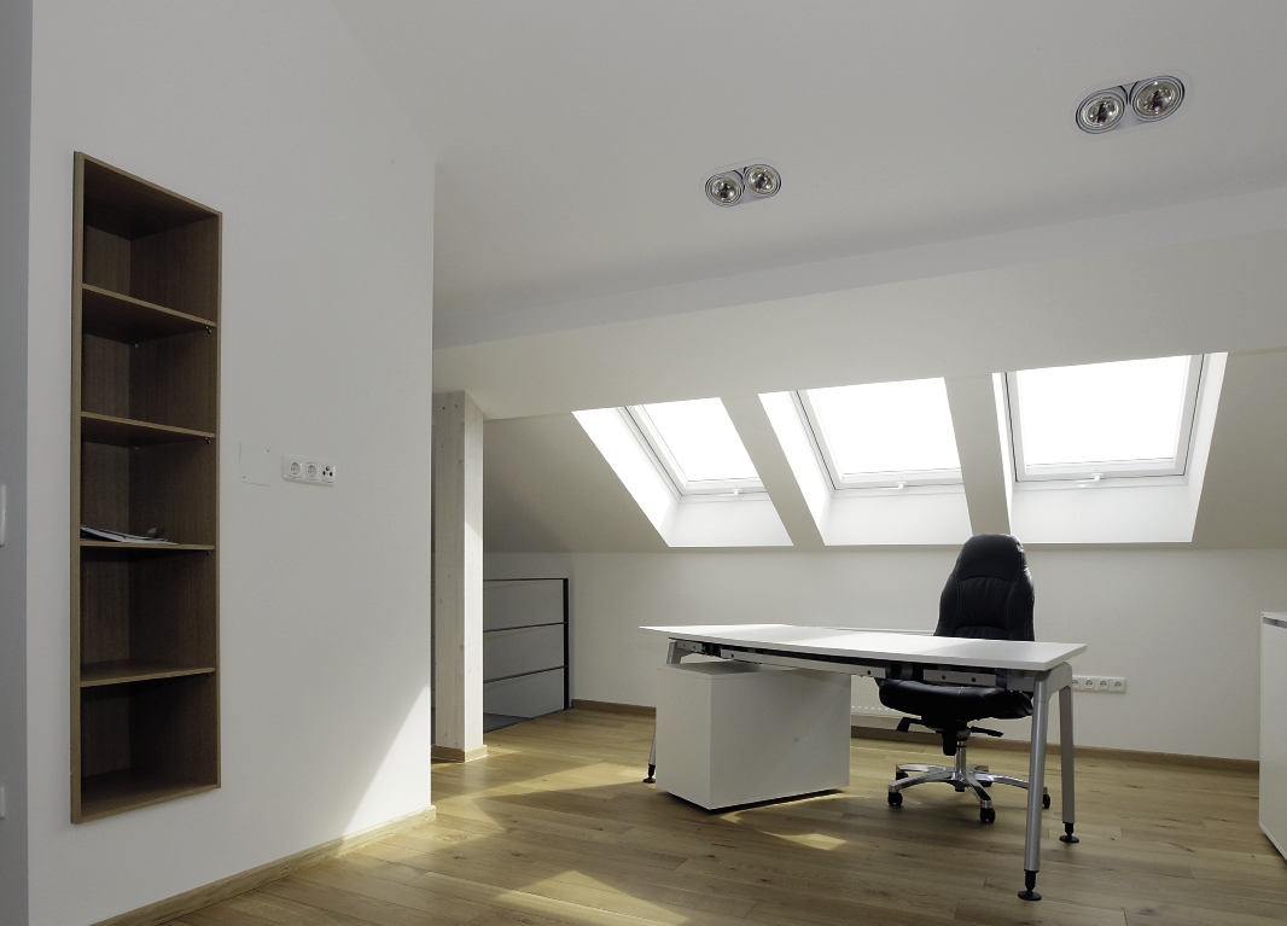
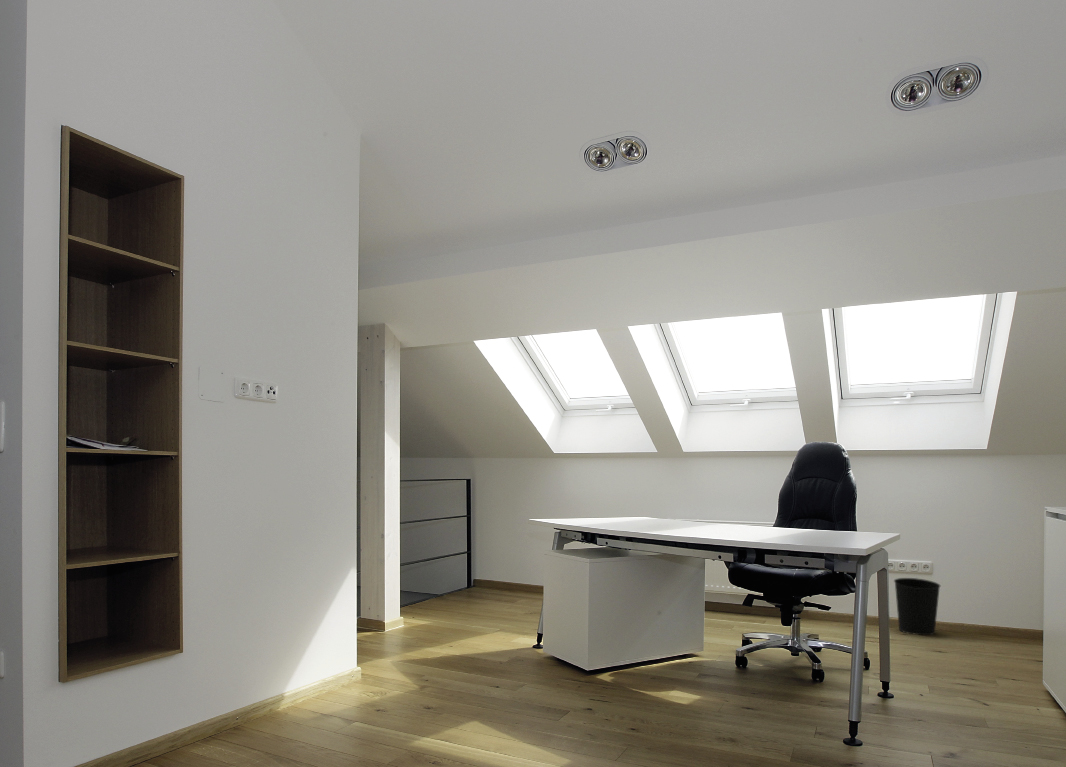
+ wastebasket [893,577,941,636]
